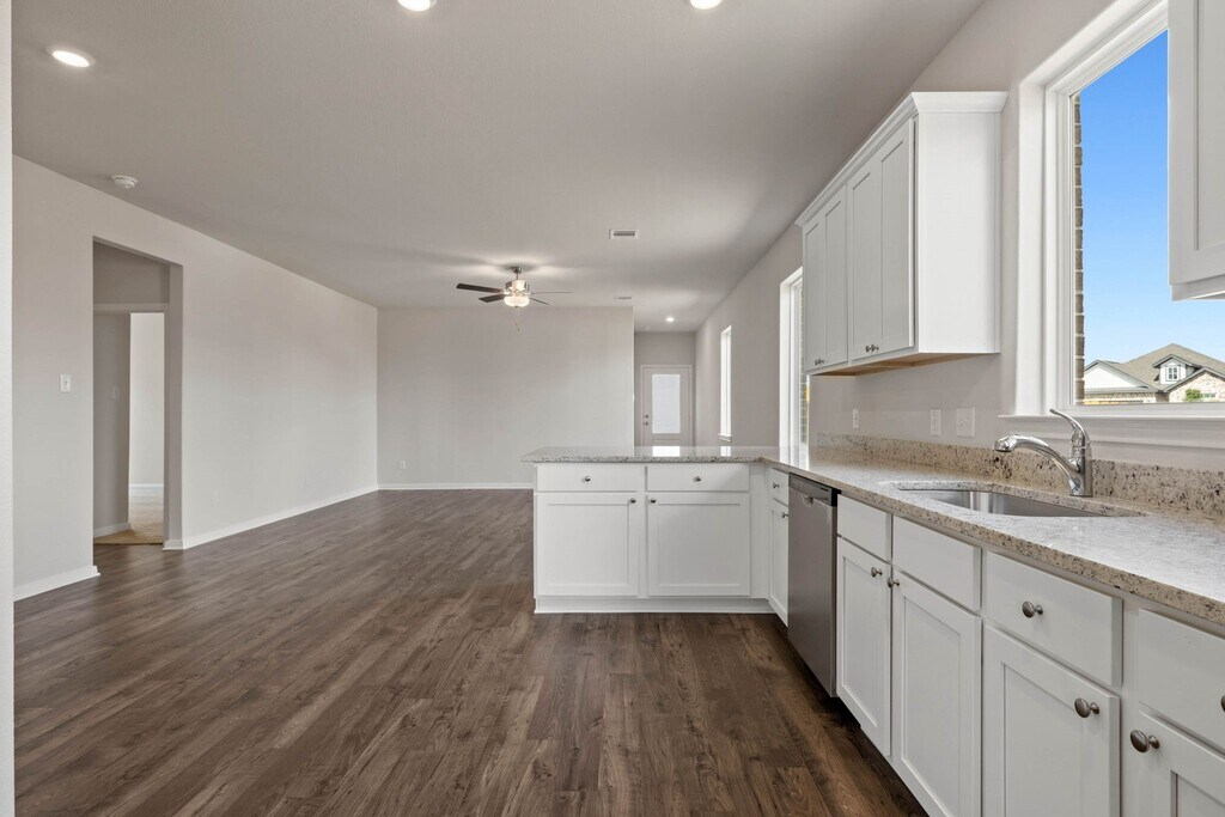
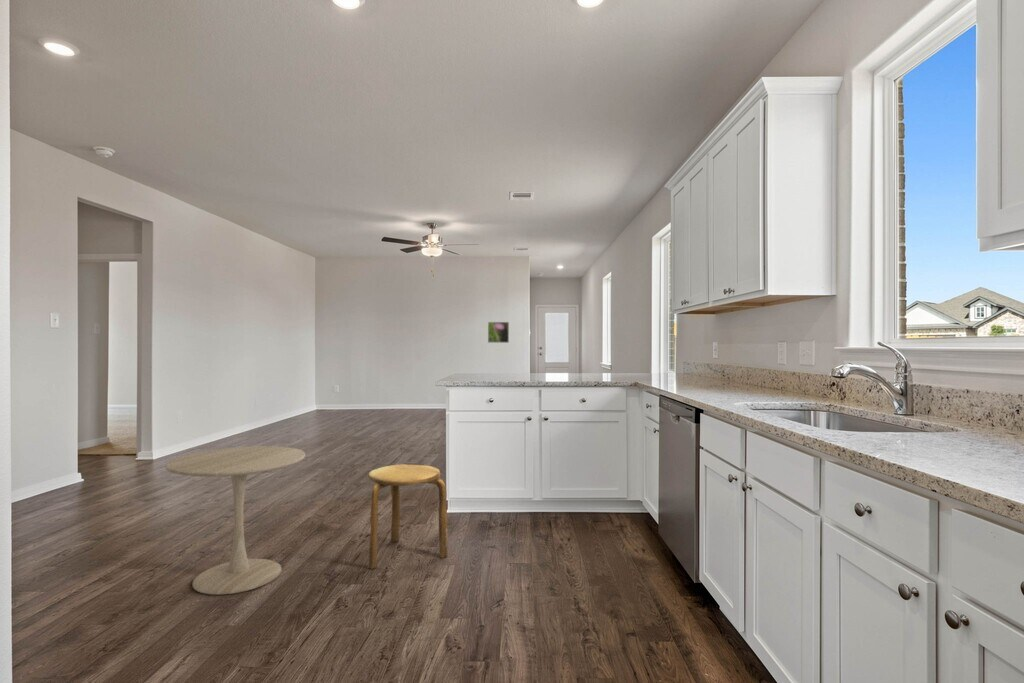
+ side table [165,445,306,596]
+ stool [367,463,449,570]
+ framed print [487,321,510,344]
